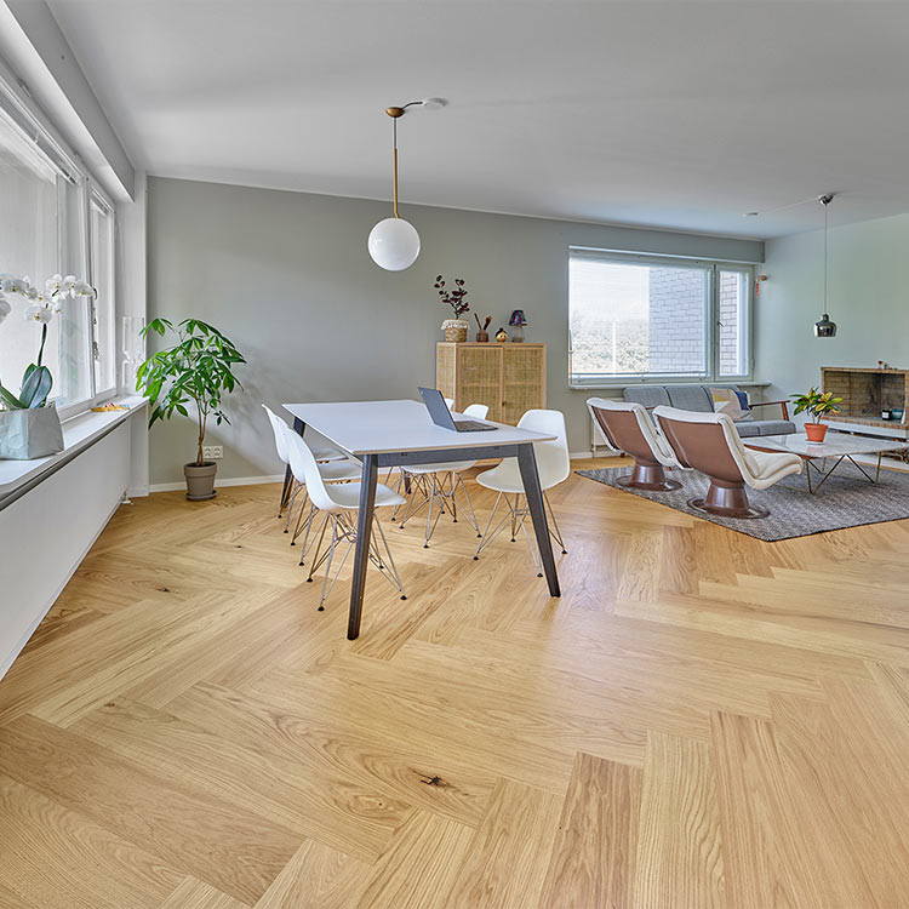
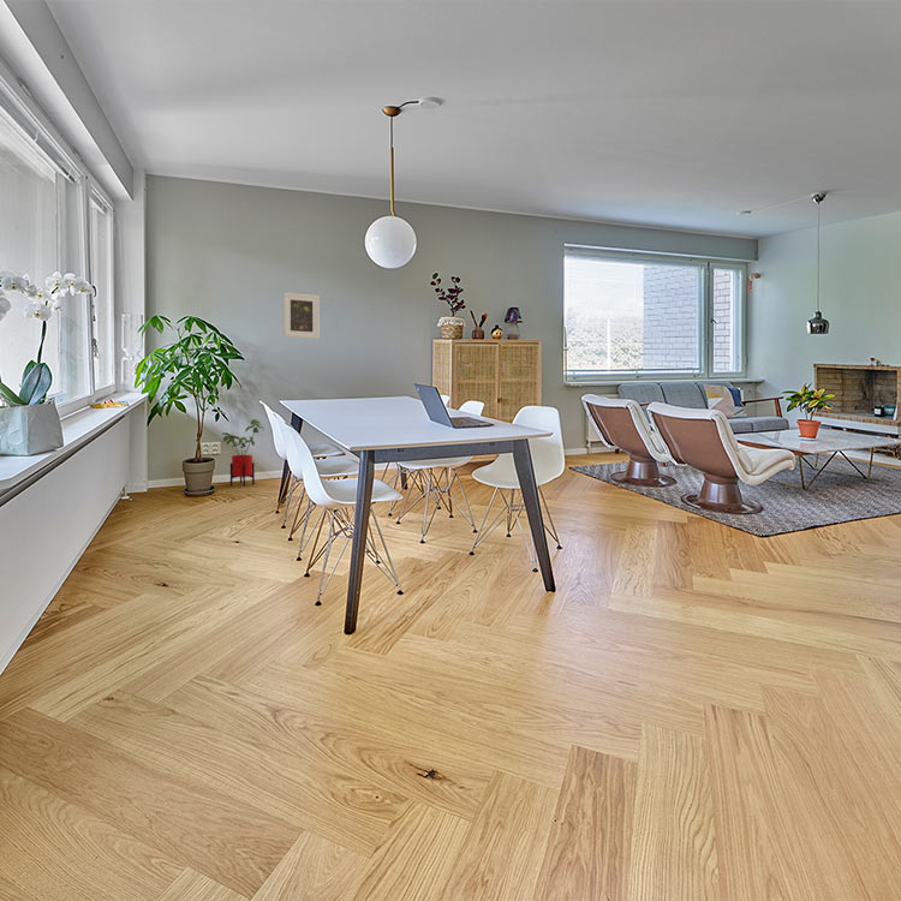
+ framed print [282,292,321,340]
+ house plant [221,418,265,488]
